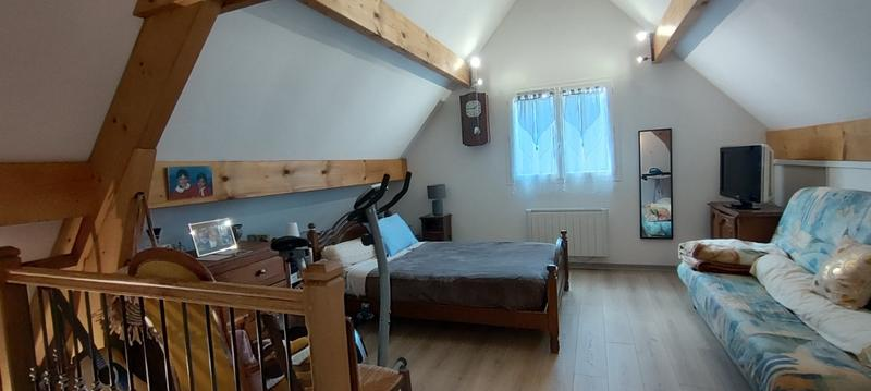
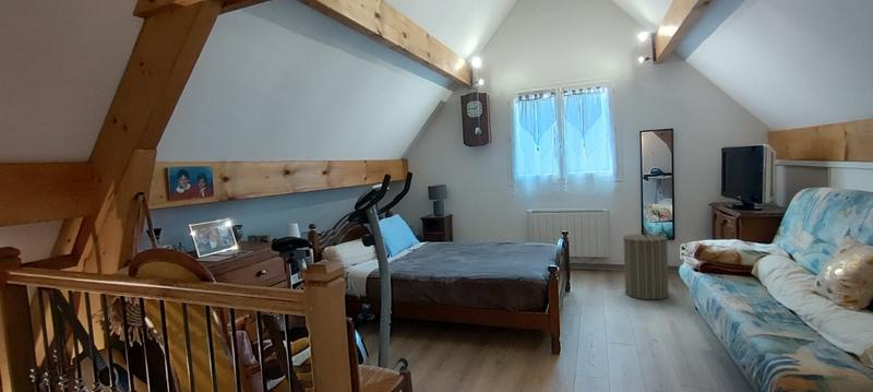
+ laundry hamper [622,227,670,300]
